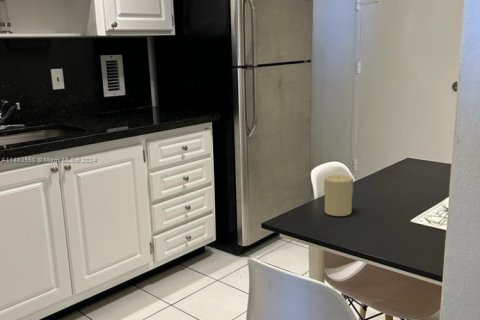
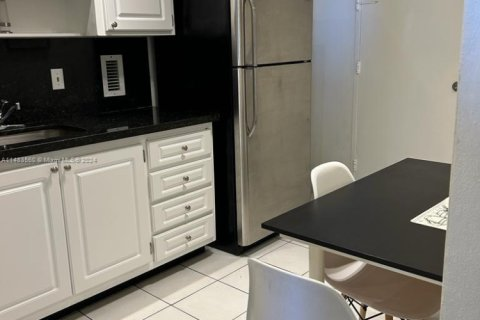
- candle [323,174,354,217]
